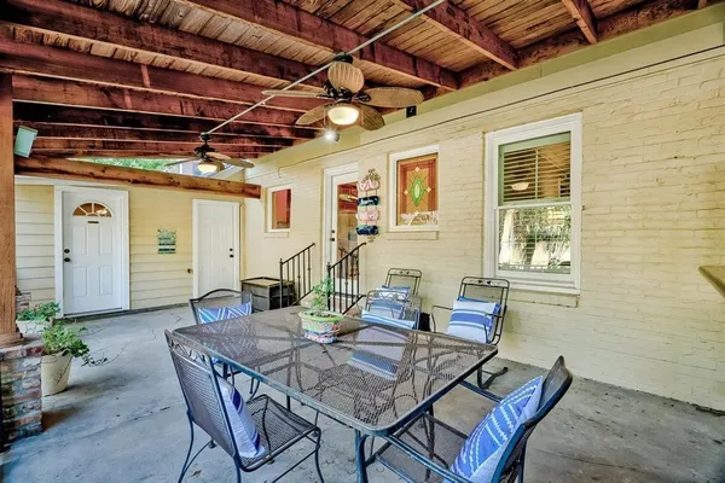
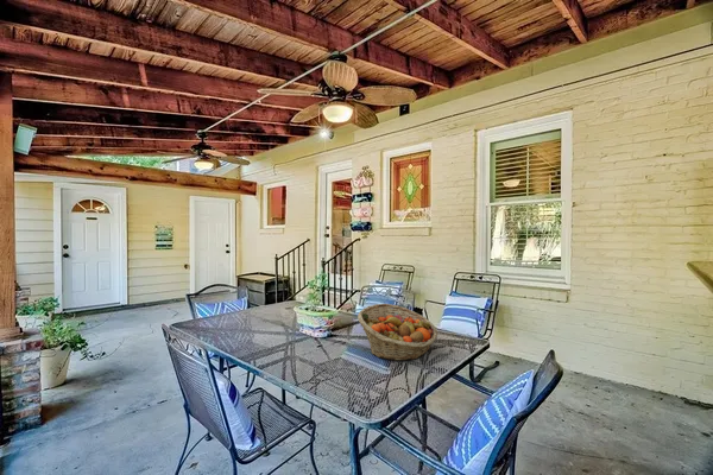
+ fruit basket [356,303,438,362]
